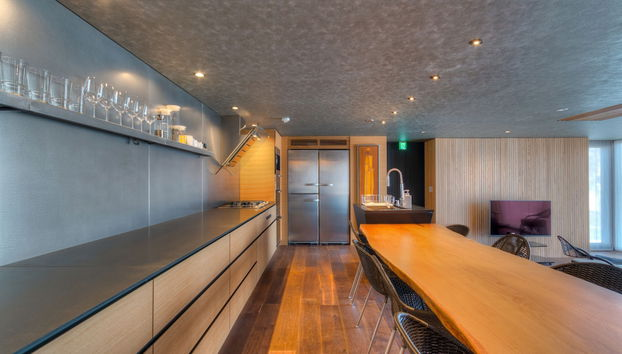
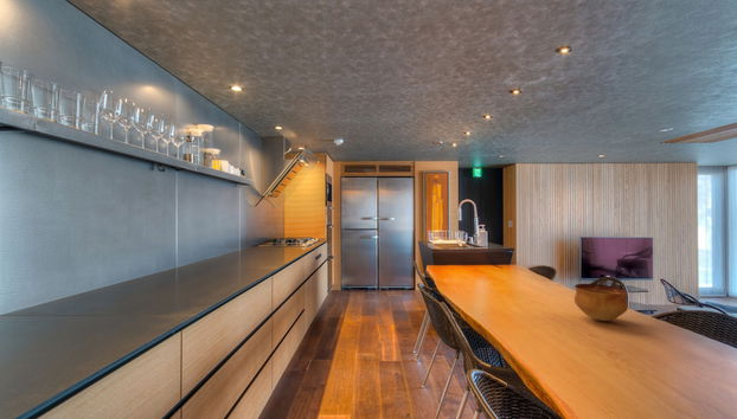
+ bowl [573,283,629,322]
